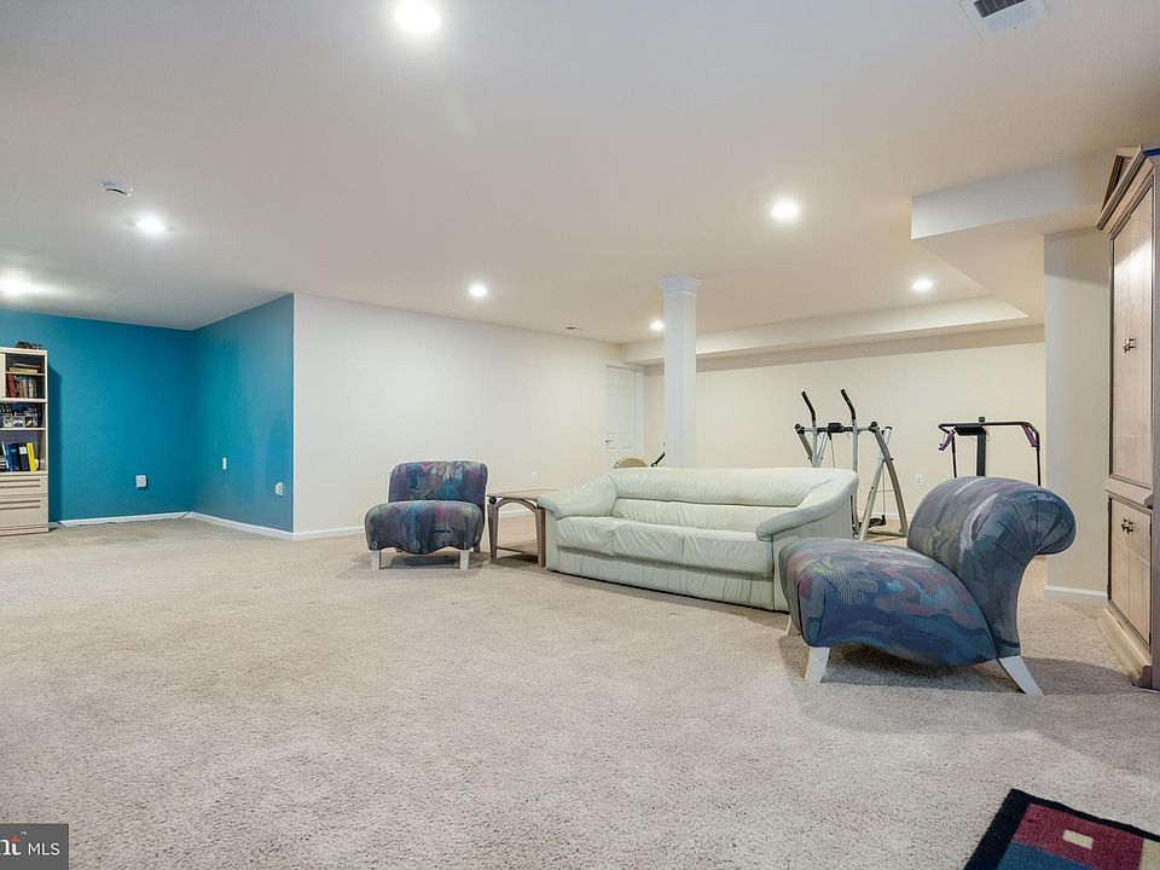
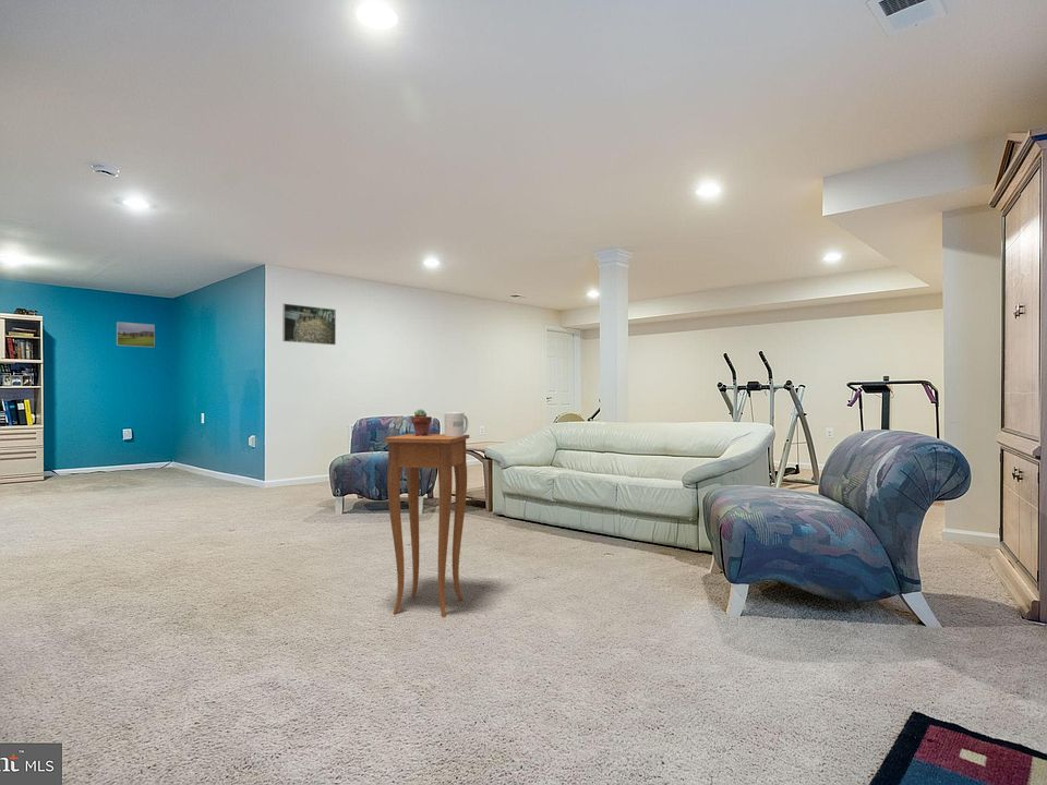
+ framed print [281,302,337,346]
+ mug [444,411,469,437]
+ side table [383,433,470,618]
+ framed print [116,321,156,348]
+ potted succulent [410,409,433,436]
